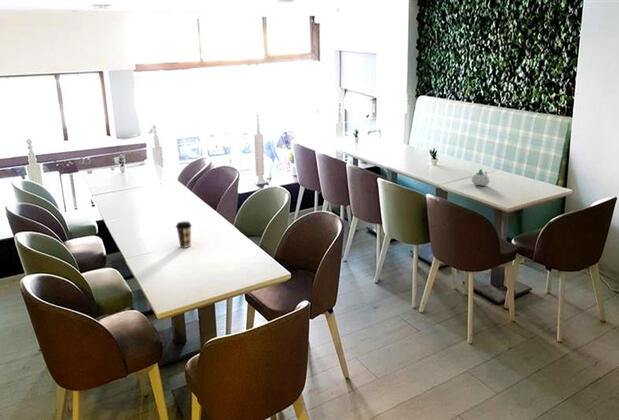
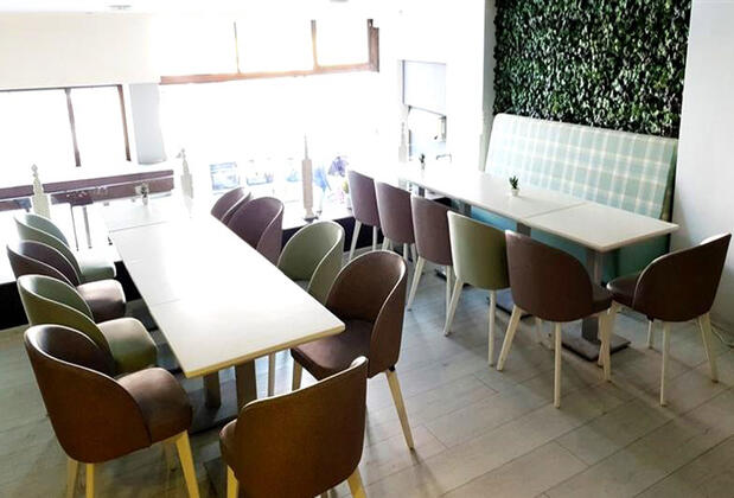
- coffee cup [175,220,193,249]
- succulent planter [471,168,491,187]
